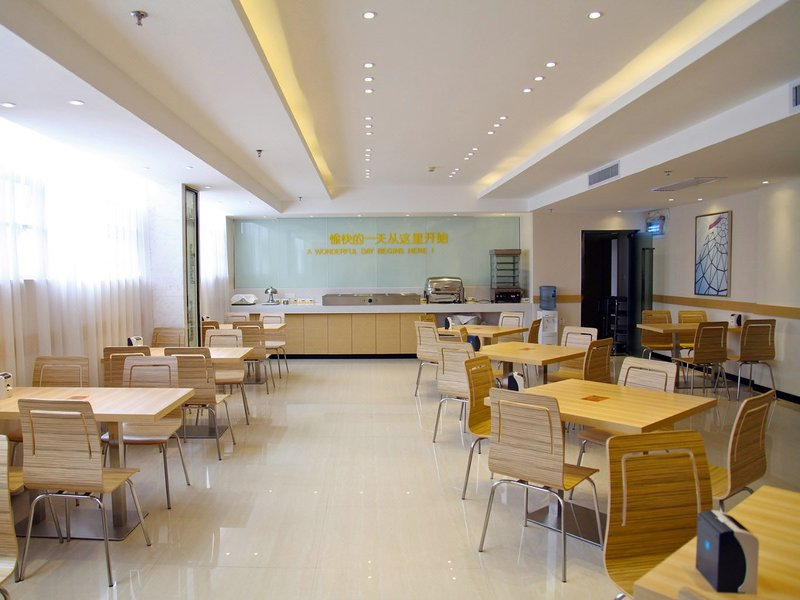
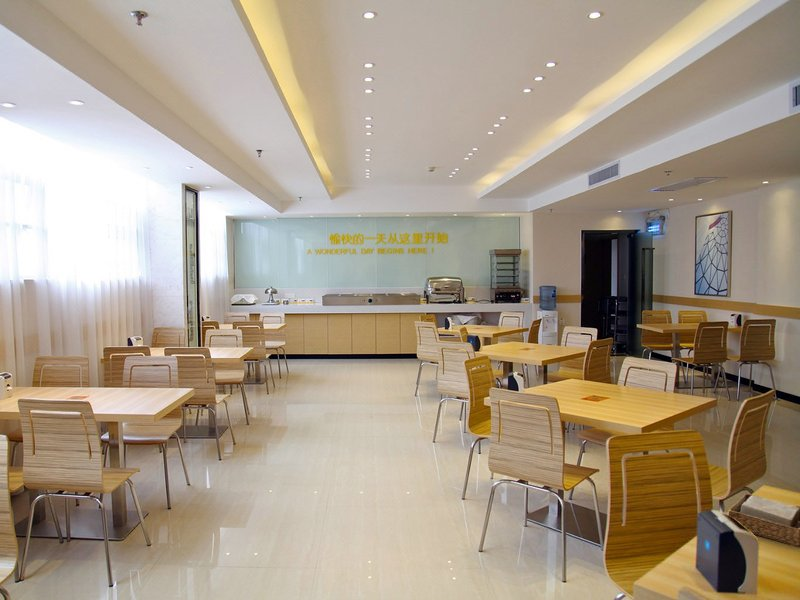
+ napkin holder [727,493,800,548]
